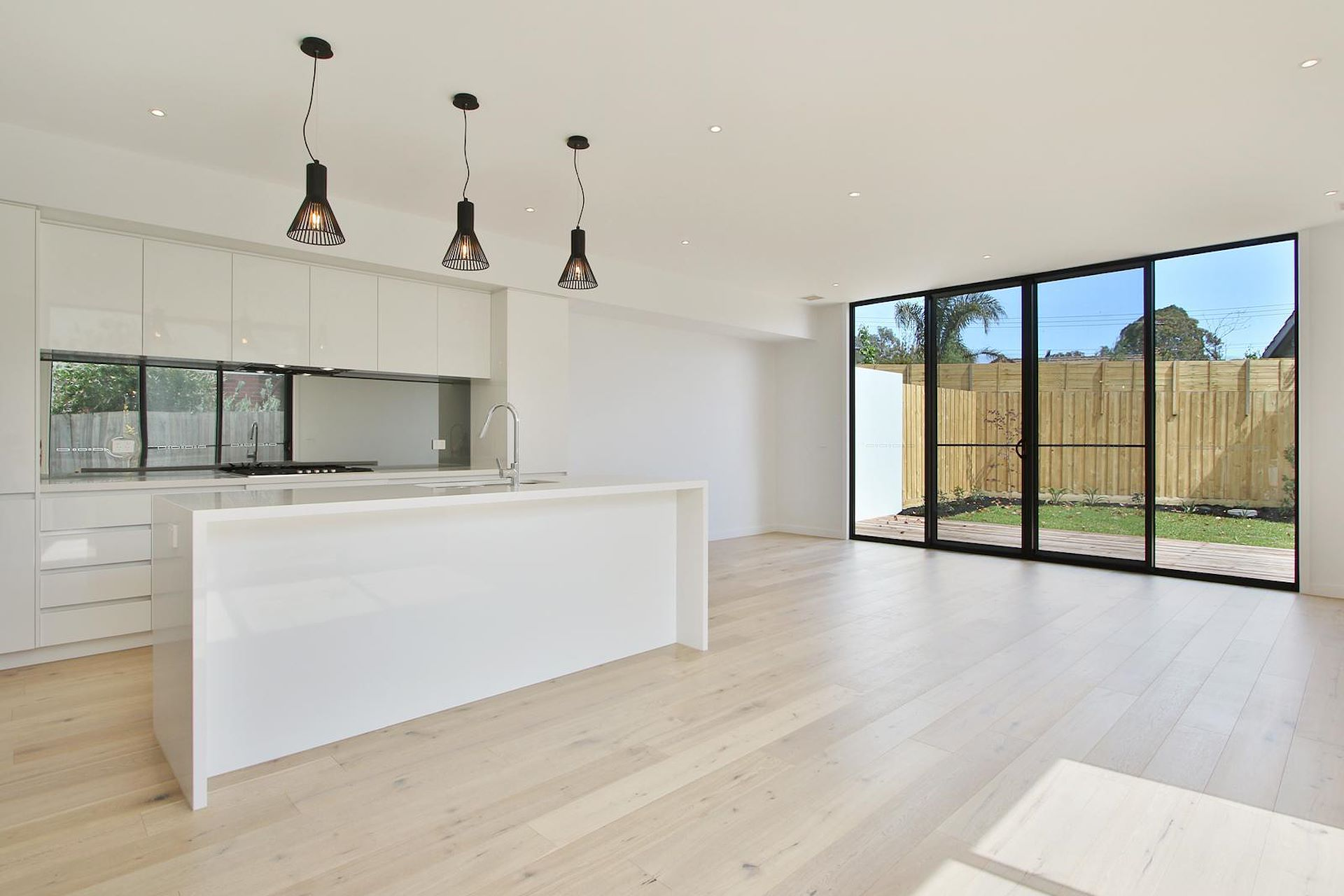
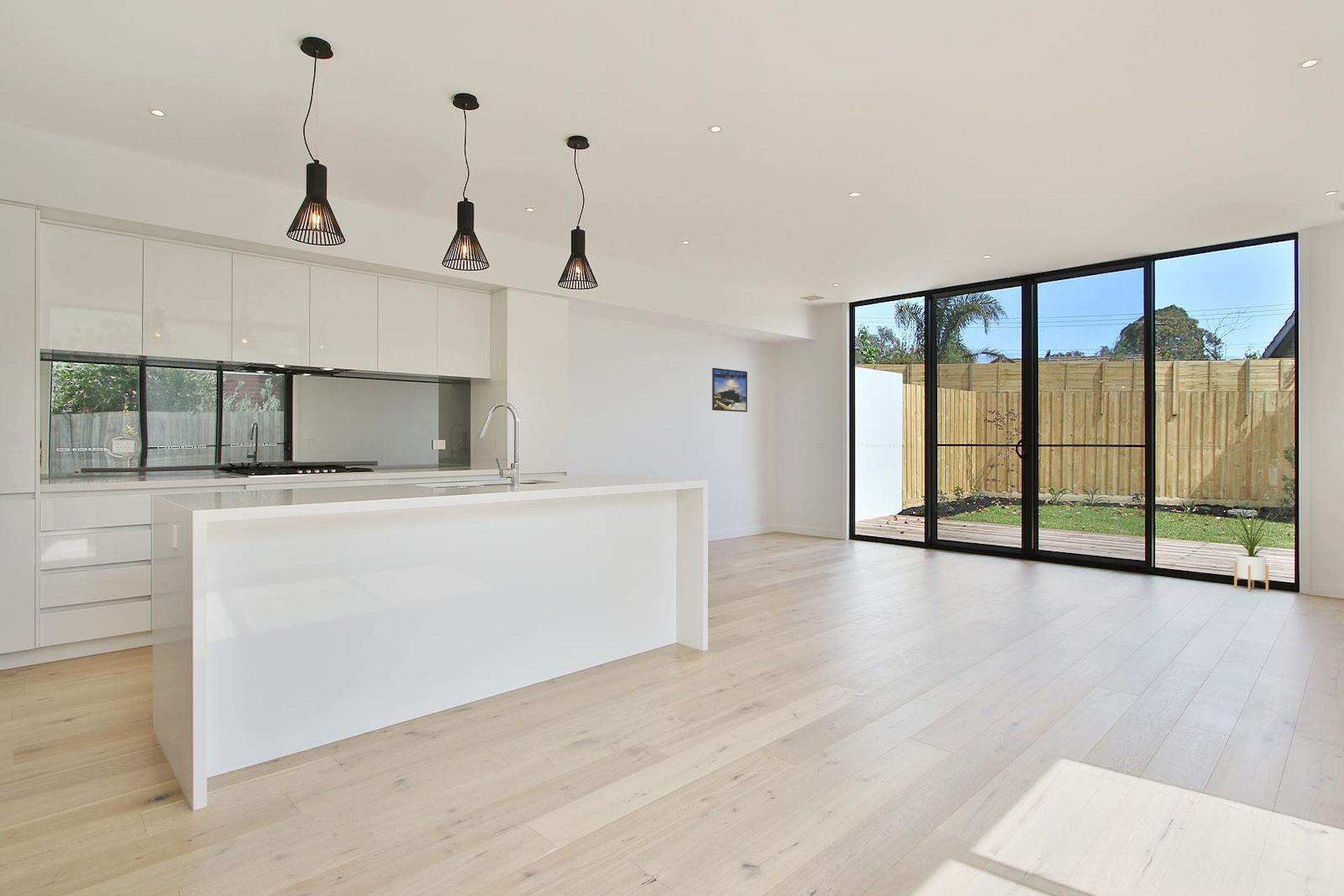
+ house plant [1222,501,1282,592]
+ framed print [711,367,748,412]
